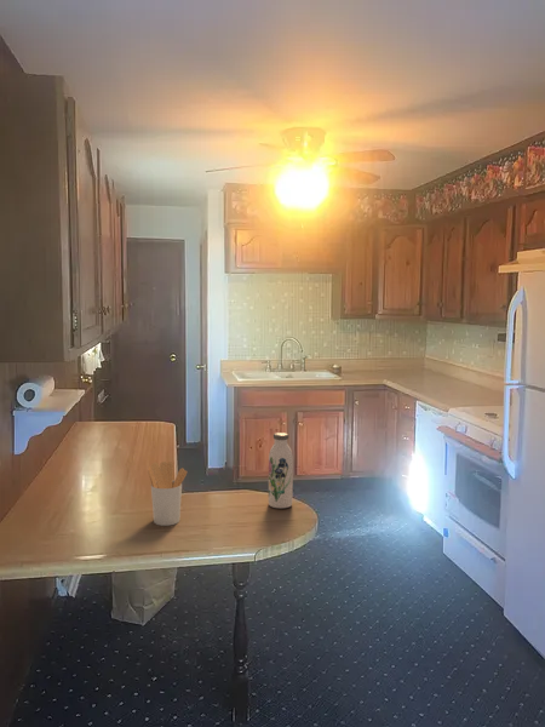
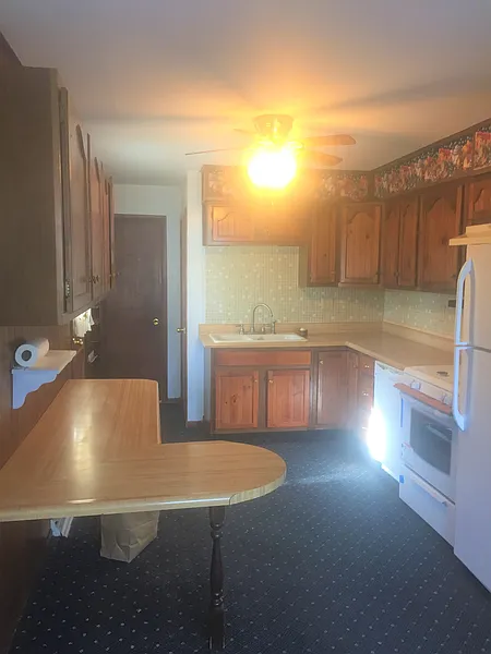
- utensil holder [147,460,188,527]
- water bottle [268,431,294,509]
